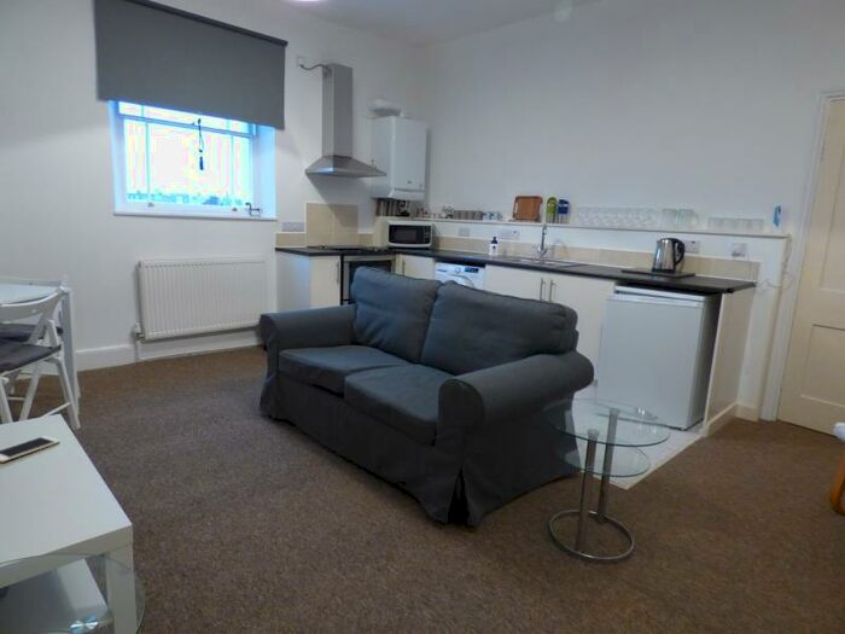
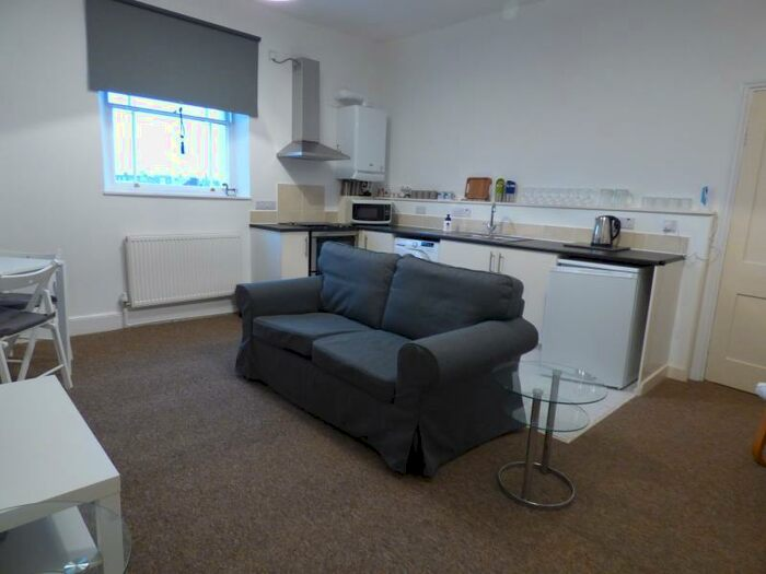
- cell phone [0,435,62,464]
